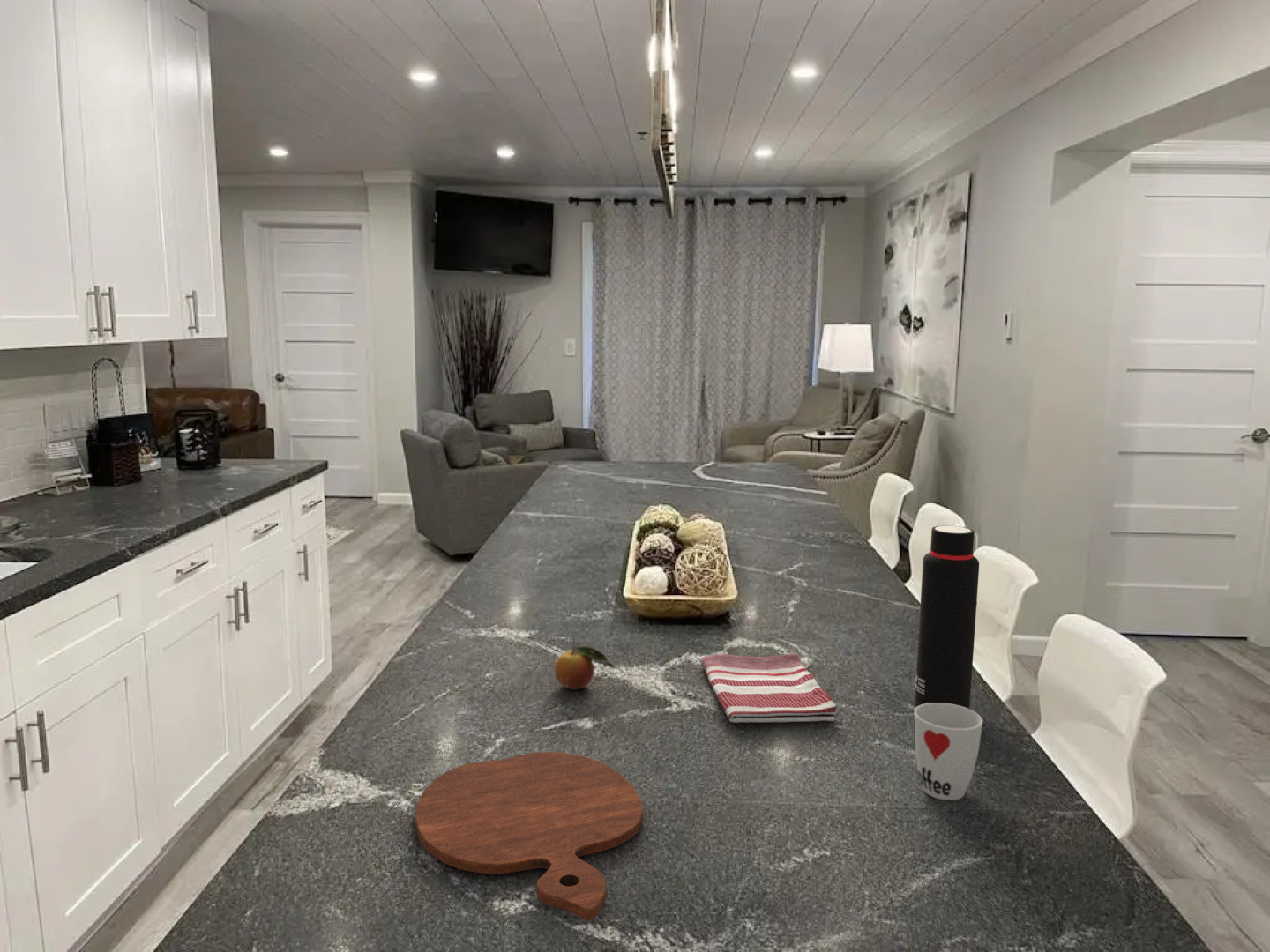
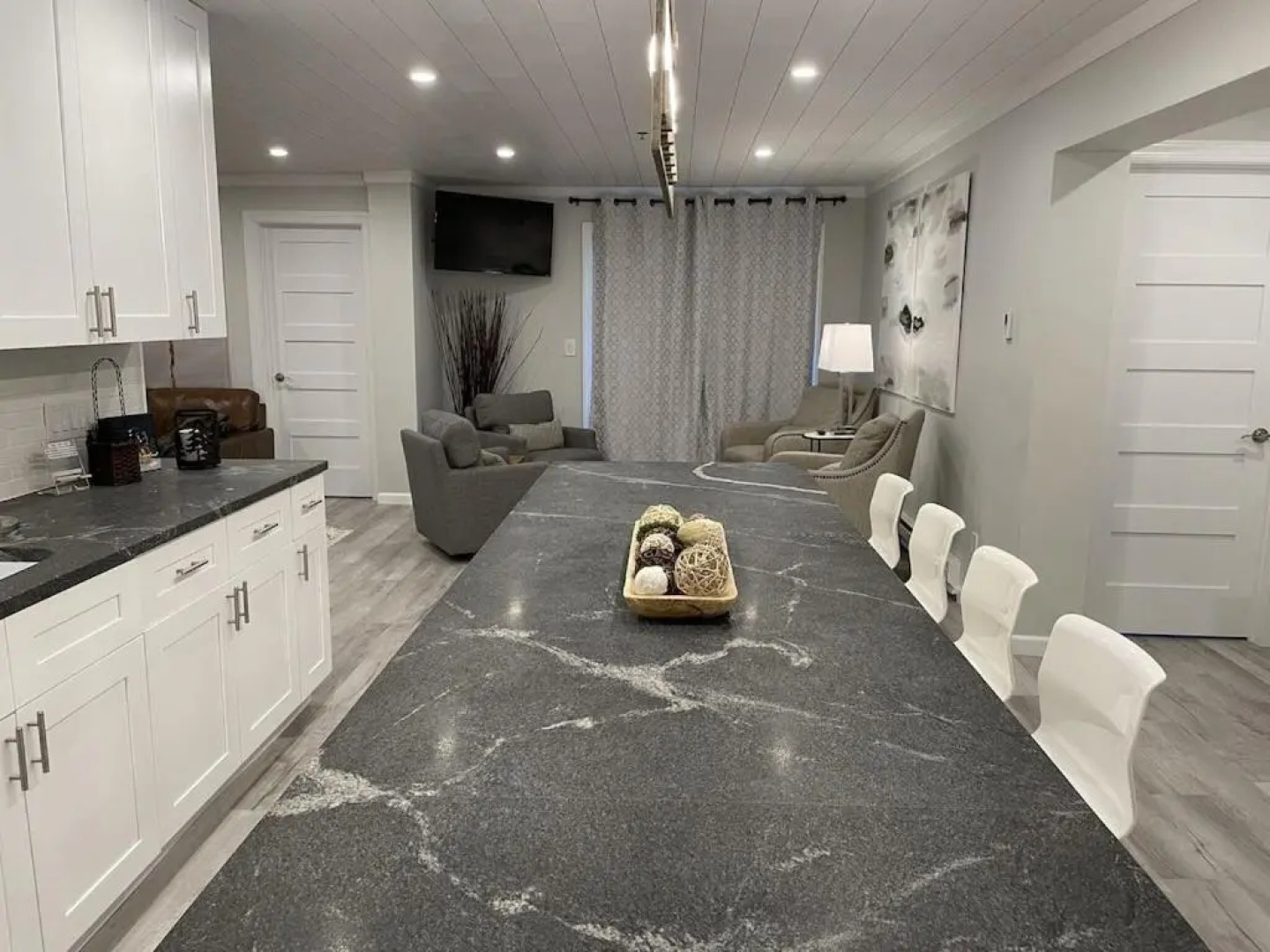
- cup [914,703,983,801]
- fruit [554,637,618,690]
- water bottle [914,525,980,710]
- dish towel [700,652,838,724]
- cutting board [415,751,644,921]
